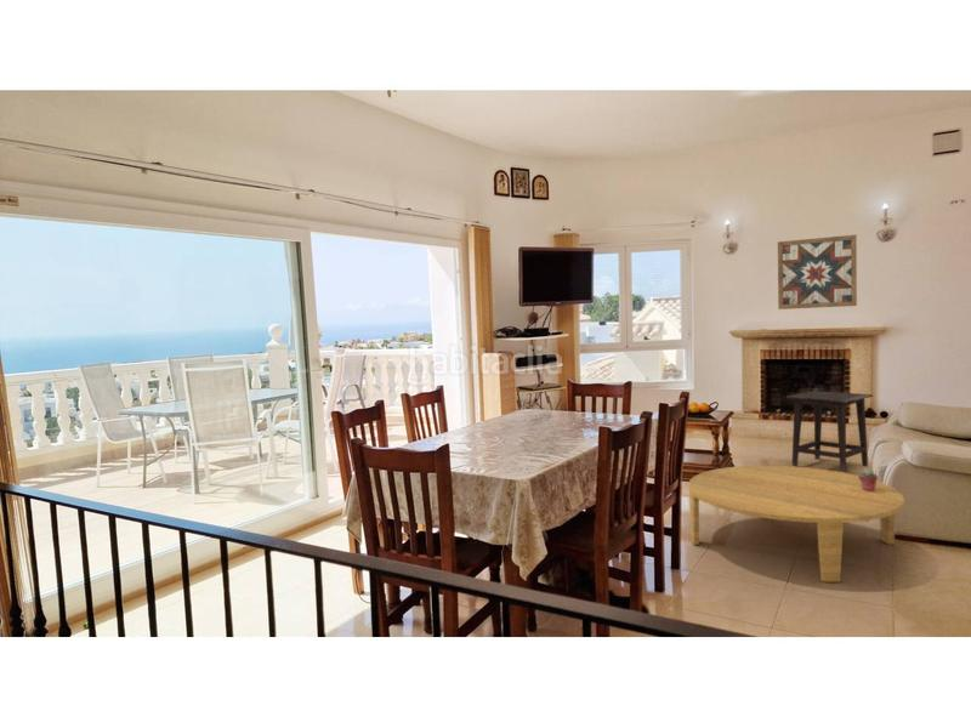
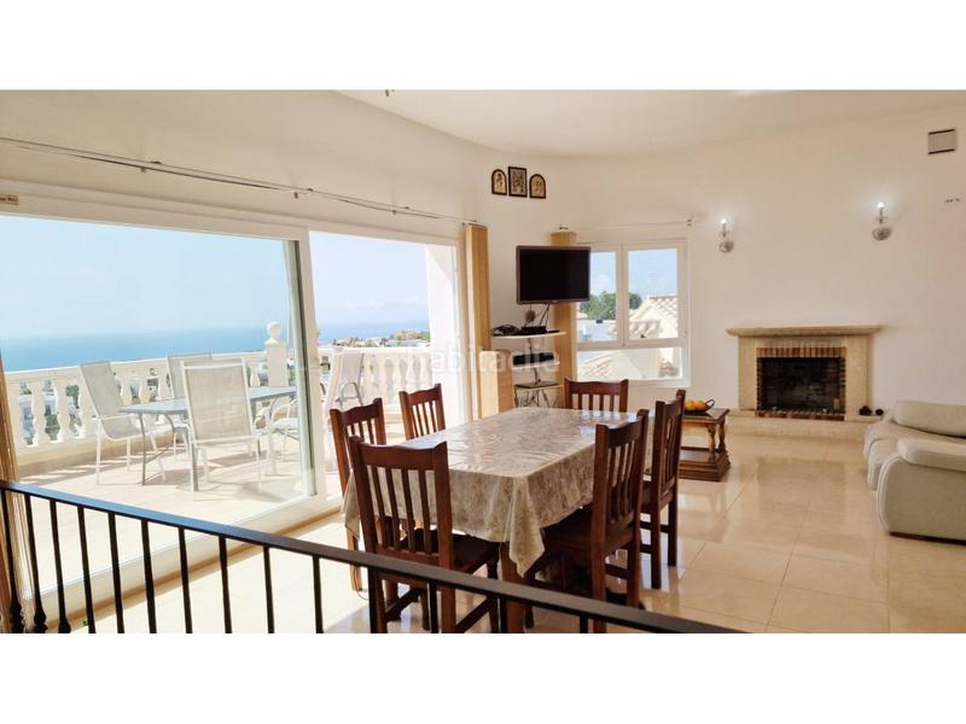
- side table [785,389,874,473]
- wall art [777,233,858,311]
- coffee table [687,465,905,584]
- potted succulent [858,467,879,491]
